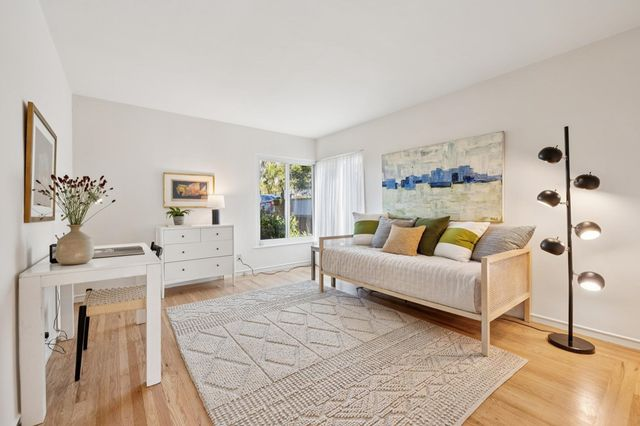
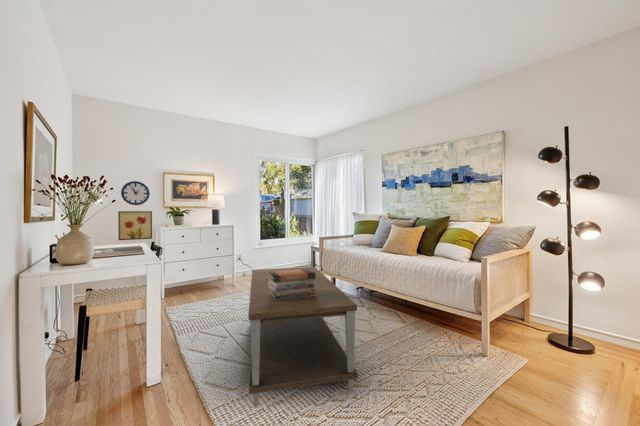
+ coffee table [247,266,359,408]
+ wall clock [120,180,151,206]
+ book stack [268,269,316,300]
+ wall art [117,210,153,241]
